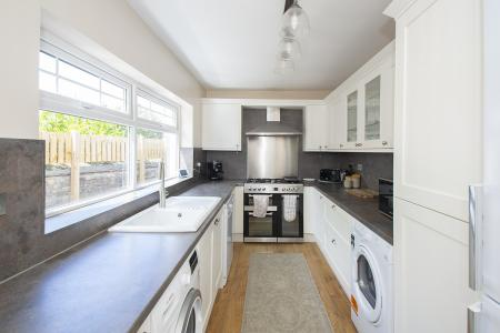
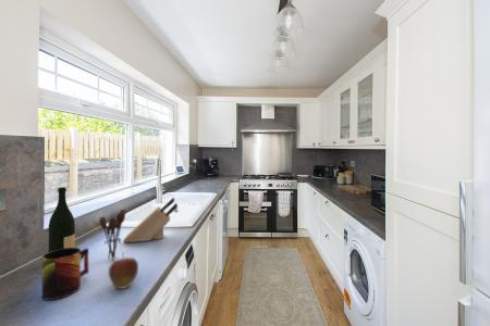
+ utensil holder [99,209,126,260]
+ apple [108,251,139,290]
+ wine bottle [48,186,84,260]
+ mug [40,247,89,301]
+ knife block [122,197,179,243]
